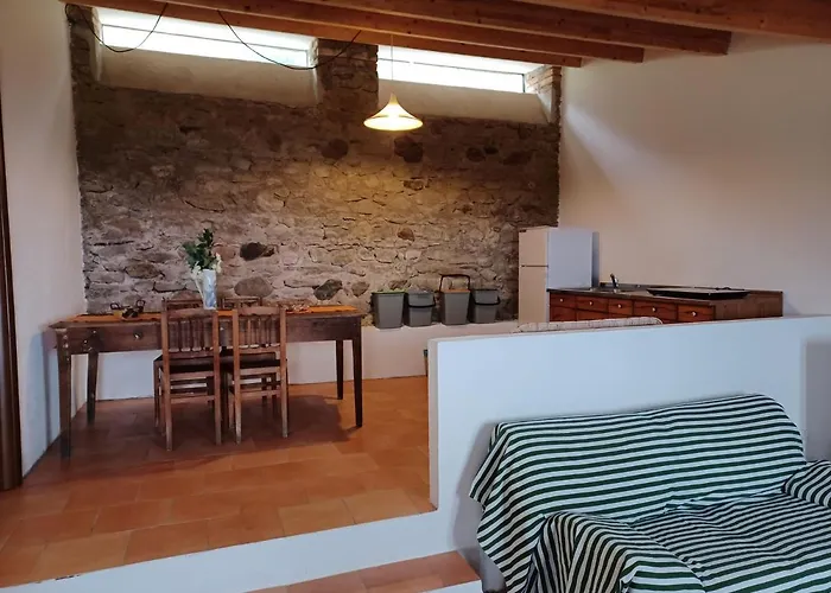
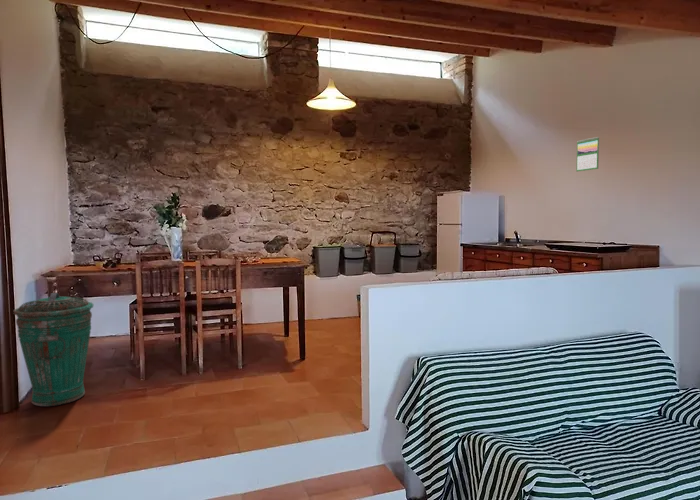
+ trash can [12,292,94,407]
+ calendar [575,136,600,172]
